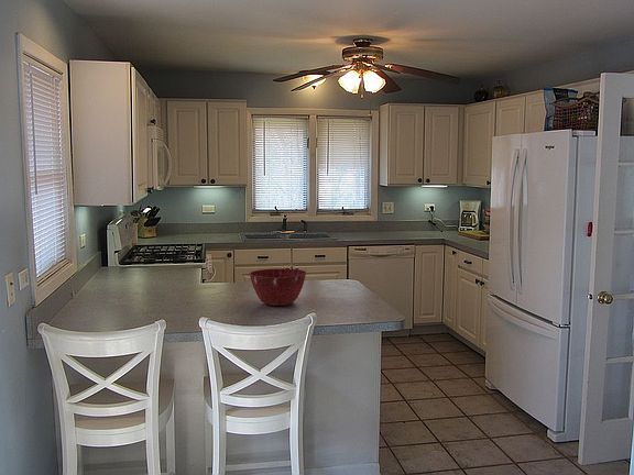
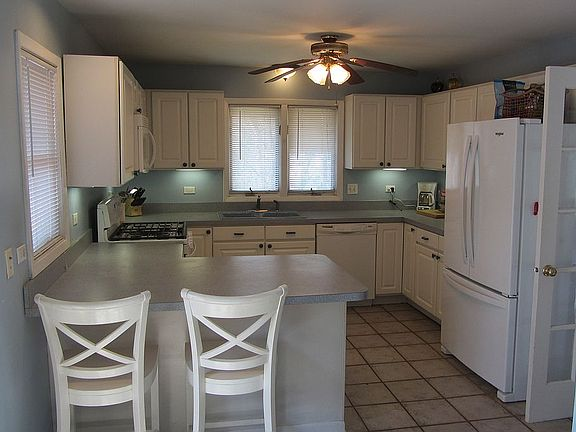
- mixing bowl [248,267,307,307]
